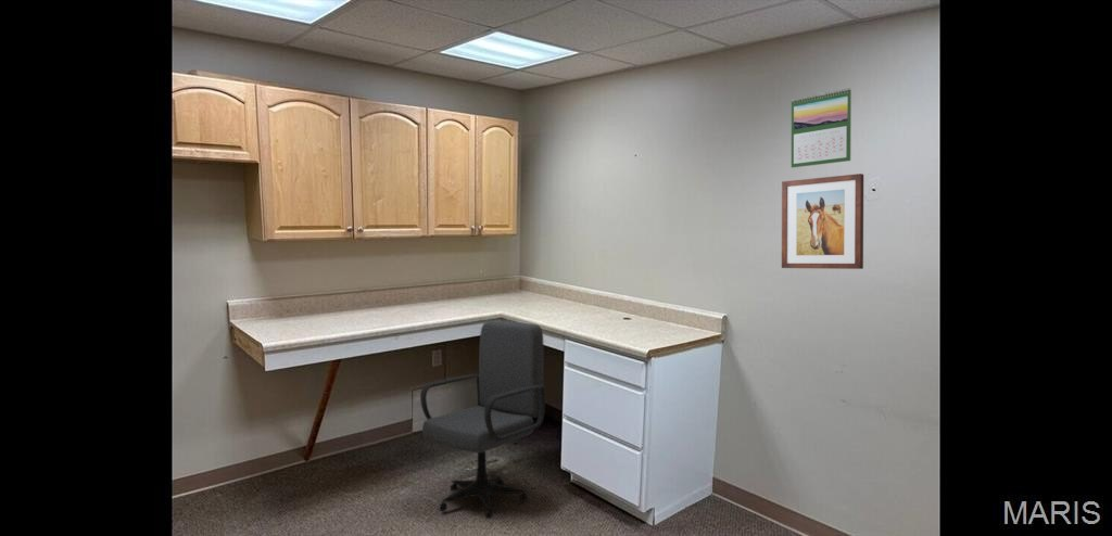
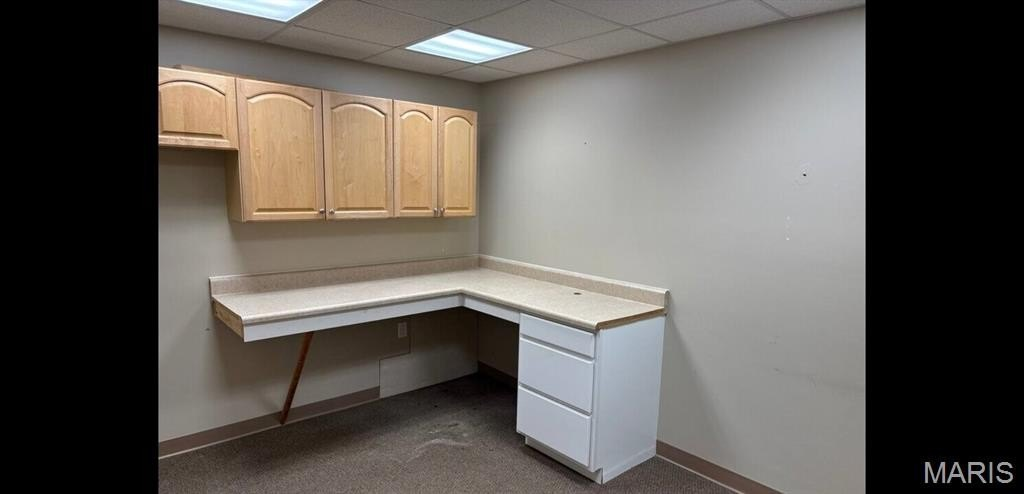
- wall art [781,173,864,270]
- office chair [419,320,546,520]
- calendar [791,87,852,168]
